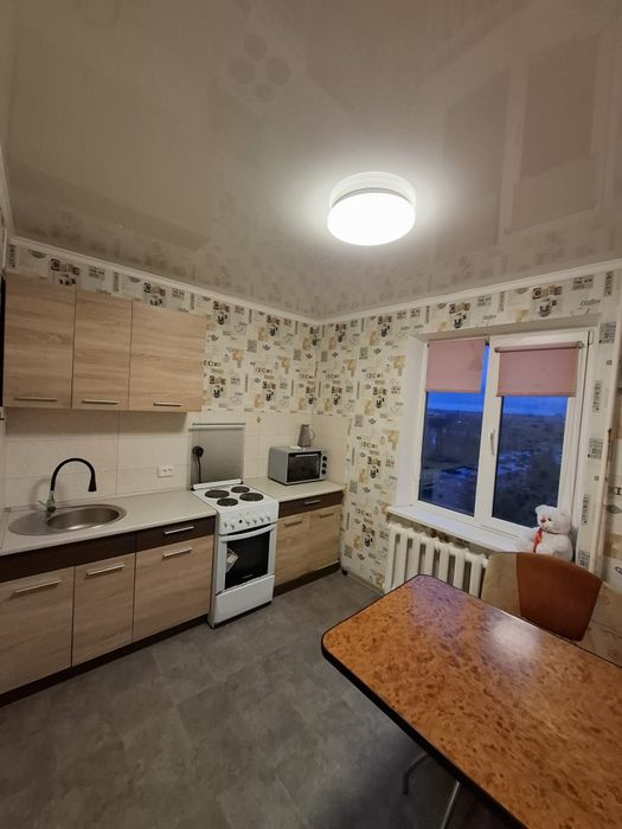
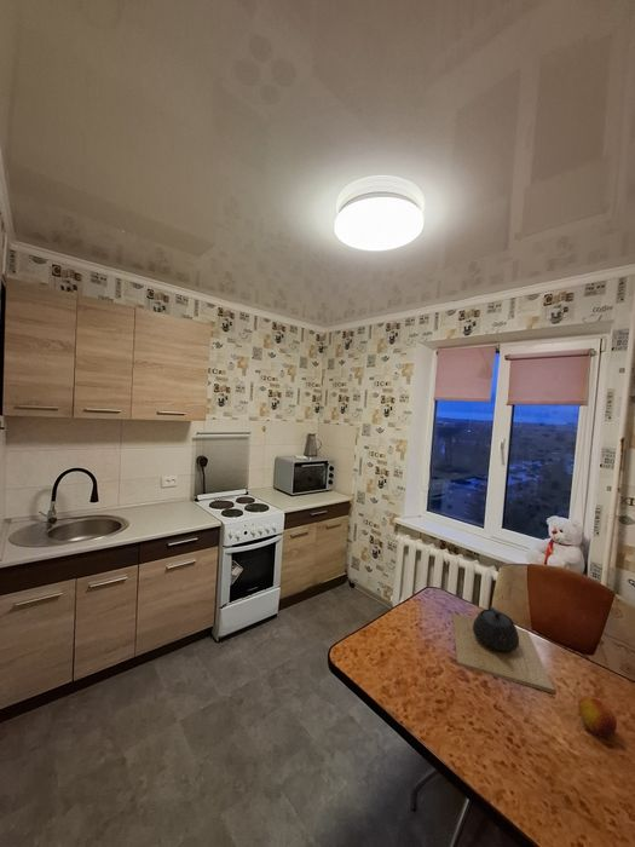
+ fruit [577,695,618,738]
+ teapot [451,605,555,695]
